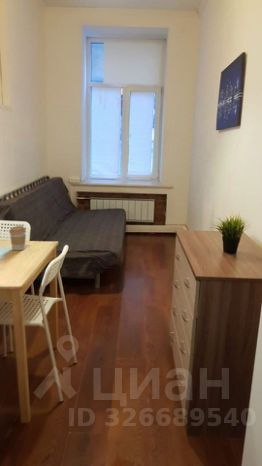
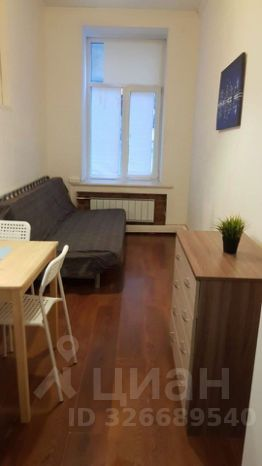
- coffee cup [8,225,27,251]
